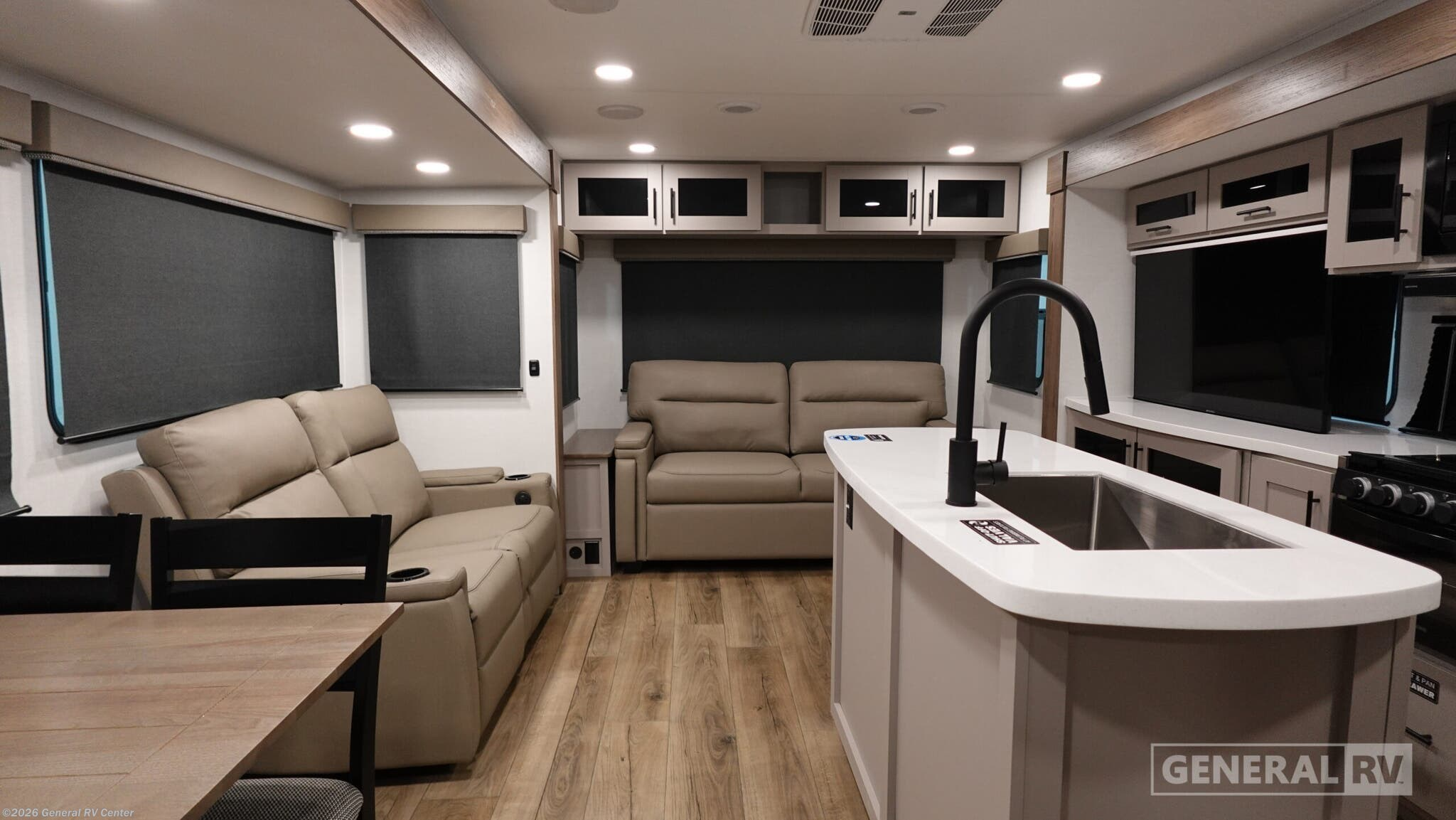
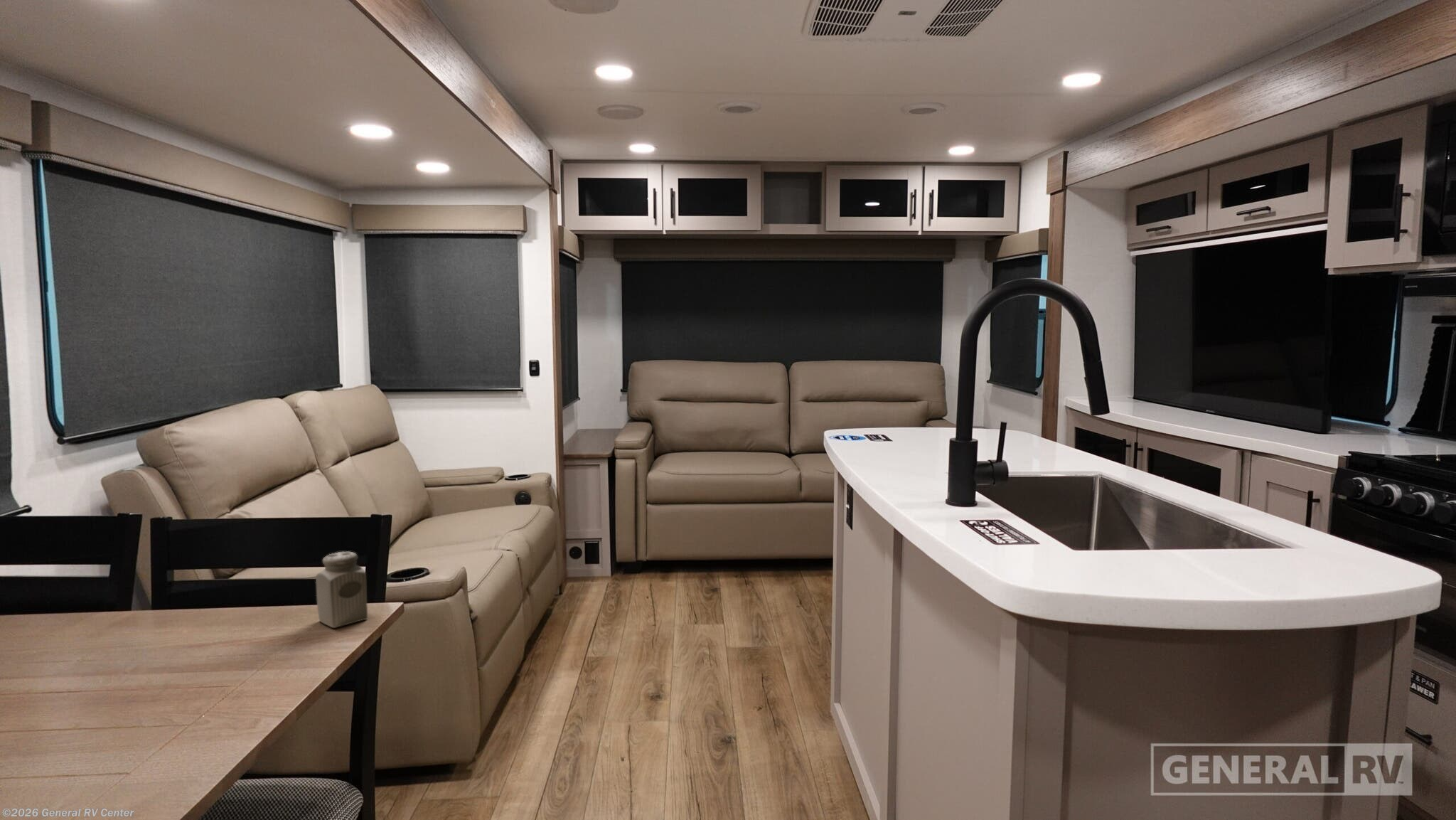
+ salt shaker [315,551,368,629]
